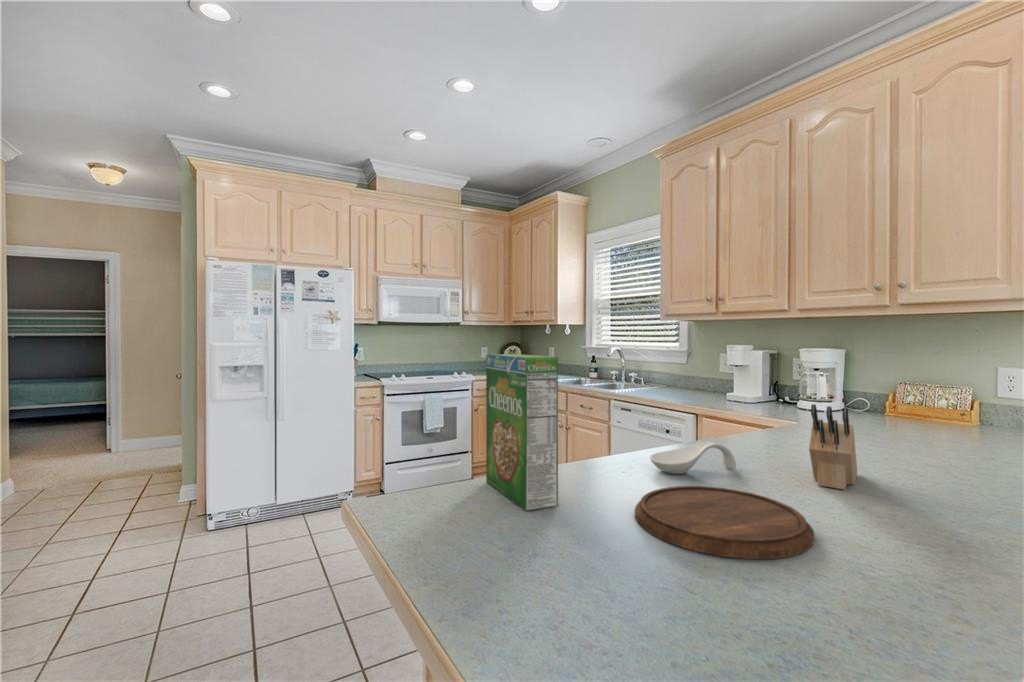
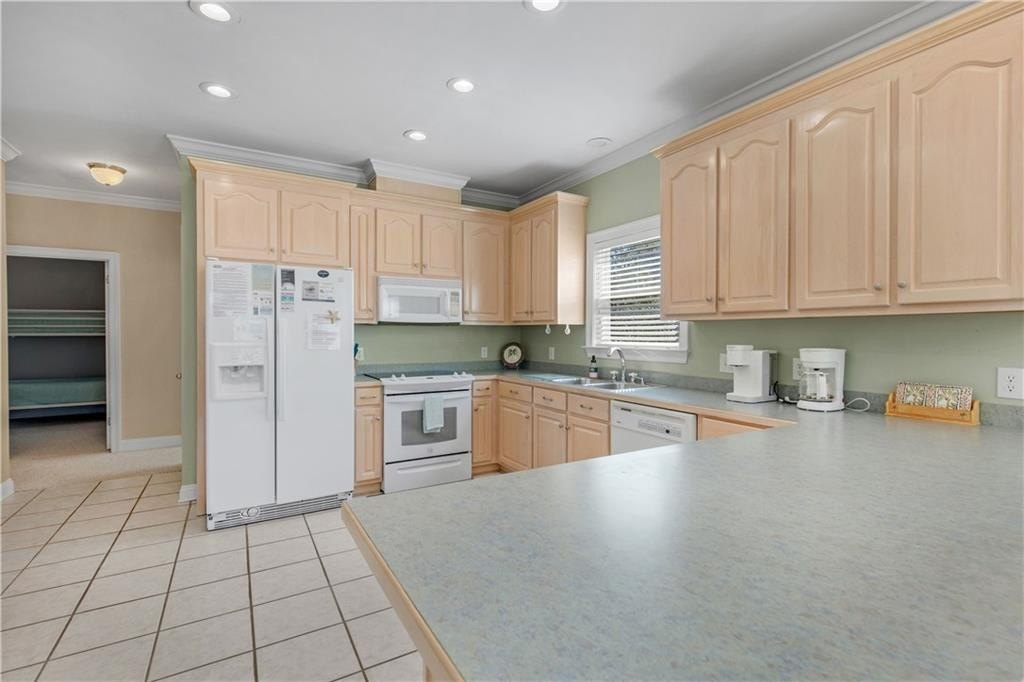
- spoon rest [649,440,737,475]
- cereal box [485,353,559,512]
- cutting board [634,485,815,560]
- knife block [808,403,858,491]
